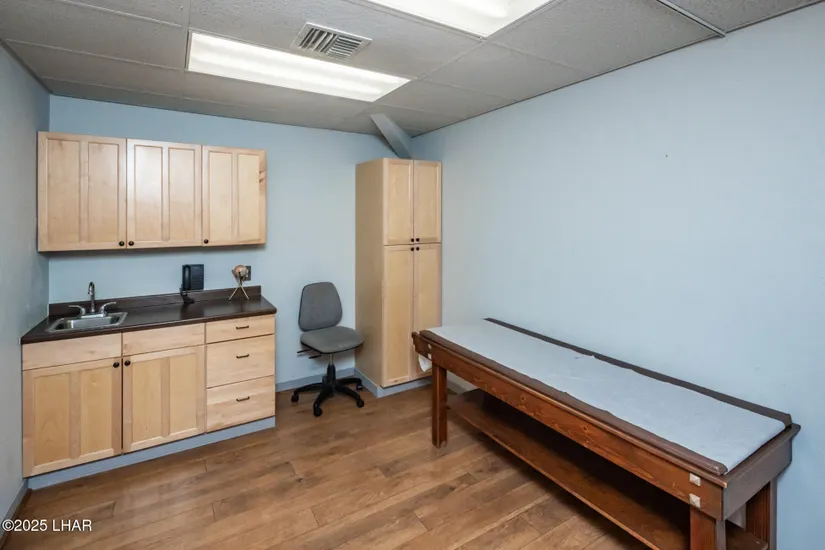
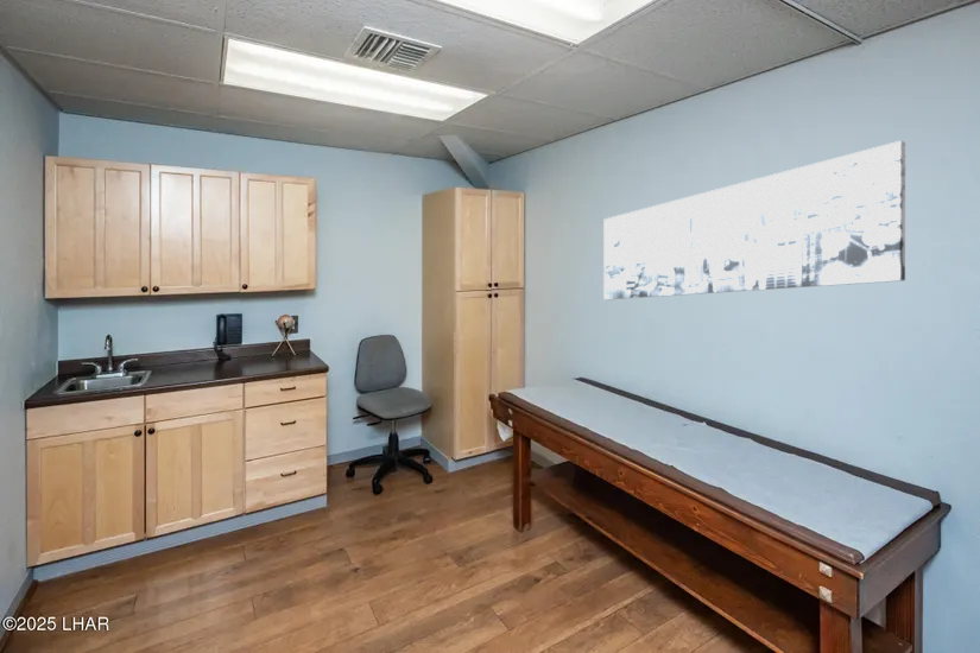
+ wall art [602,139,906,300]
